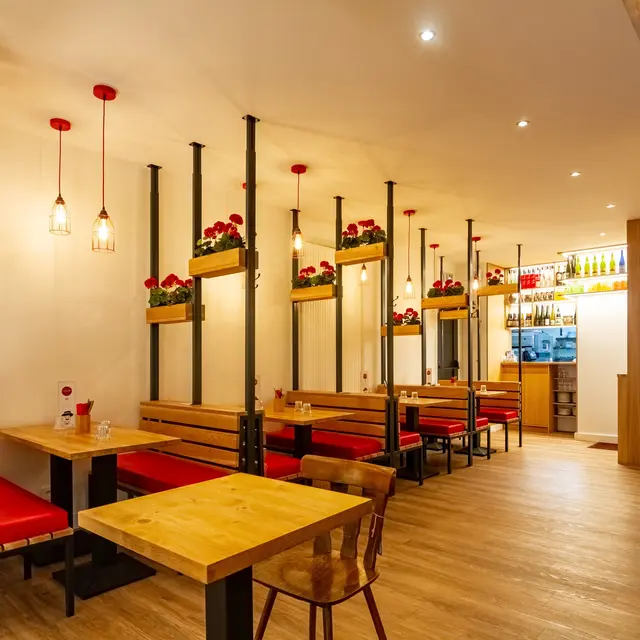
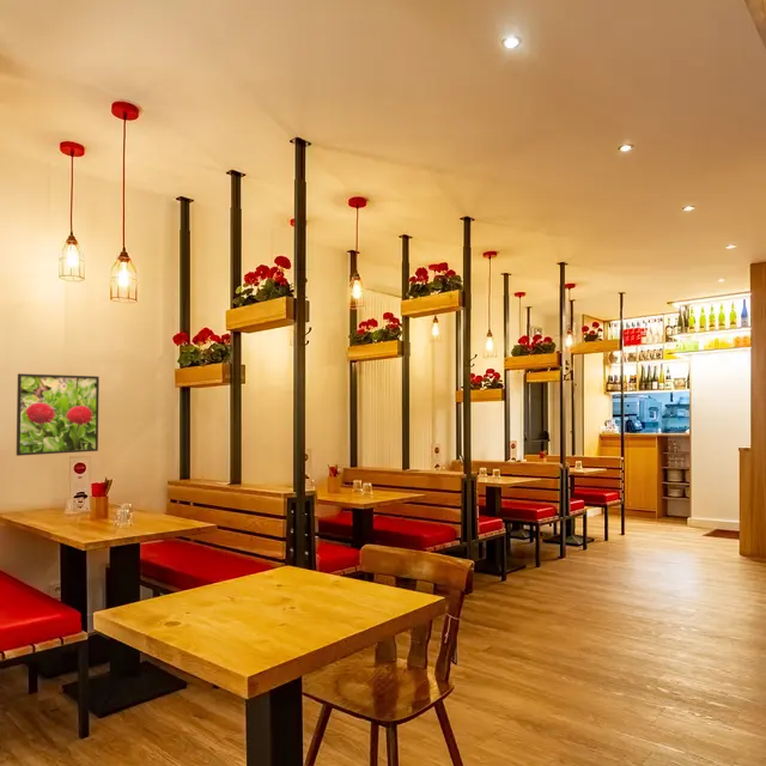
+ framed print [16,372,101,457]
